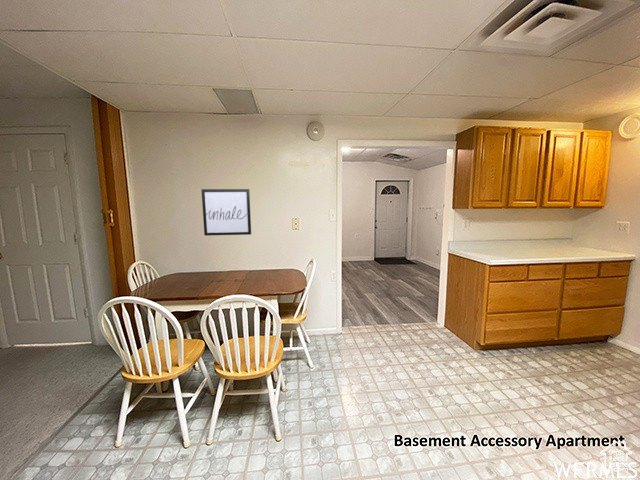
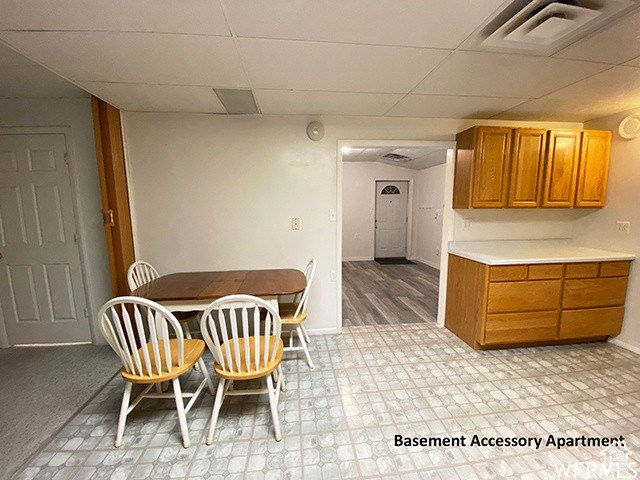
- wall art [200,188,252,237]
